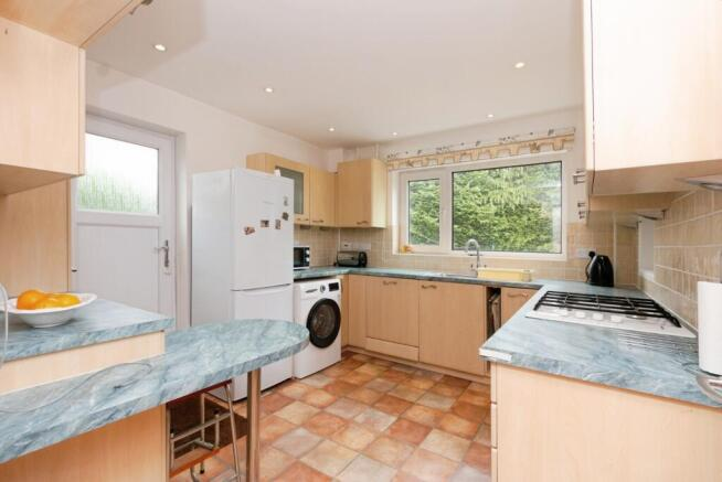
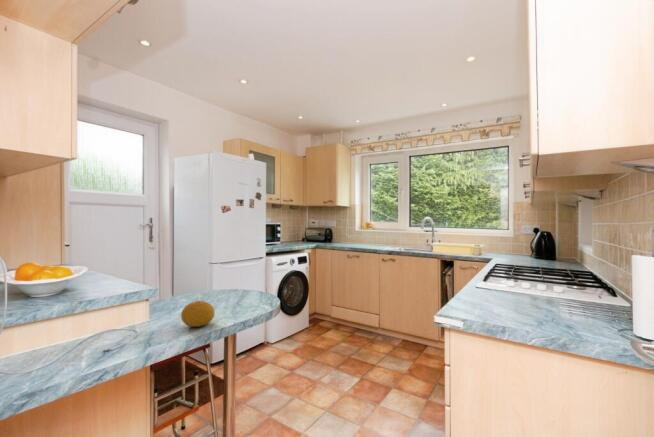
+ fruit [180,300,216,328]
